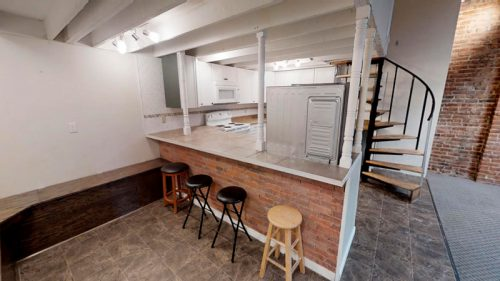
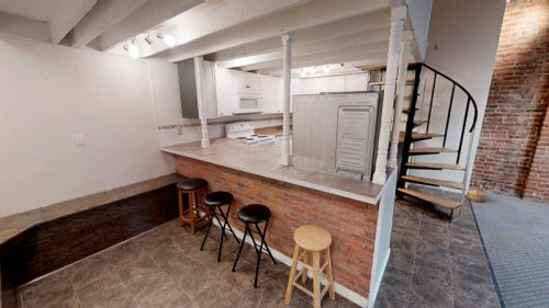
+ basket [466,180,486,203]
